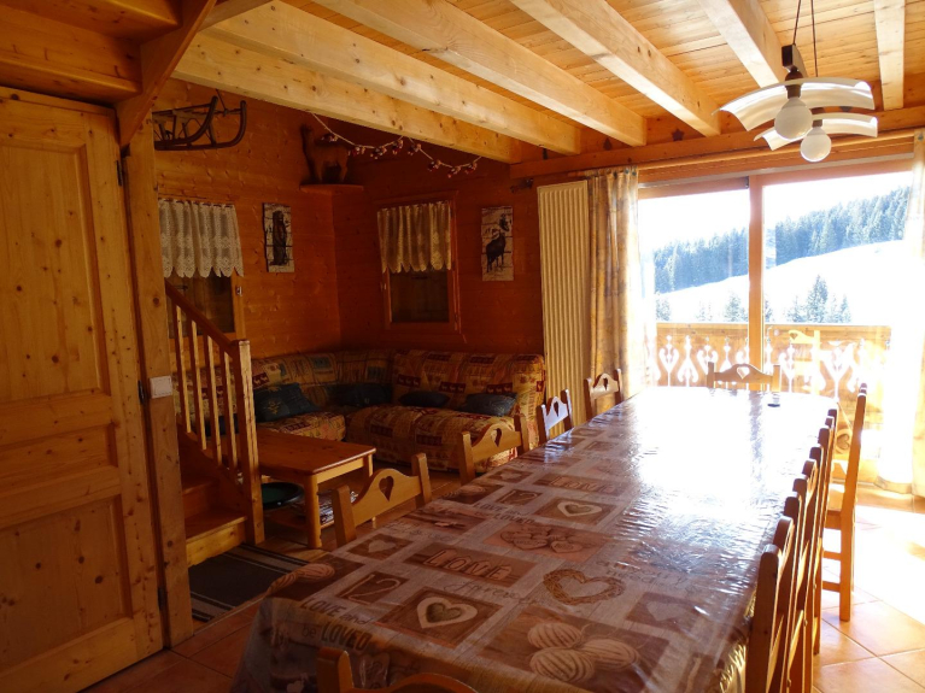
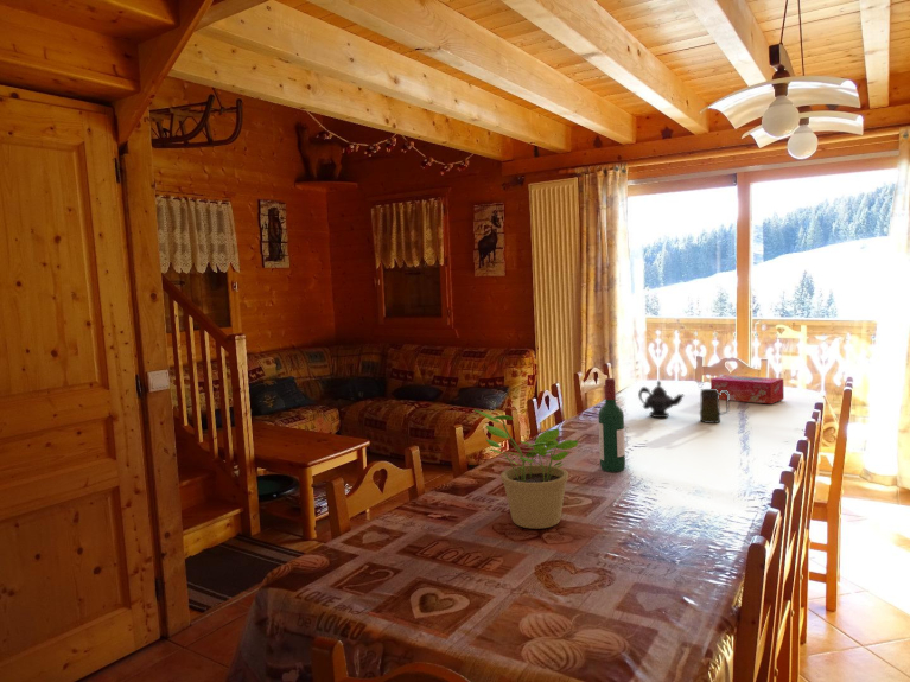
+ tissue box [709,374,785,404]
+ mug [699,388,731,425]
+ wine bottle [598,377,626,473]
+ potted plant [473,409,579,530]
+ teapot [637,380,685,419]
